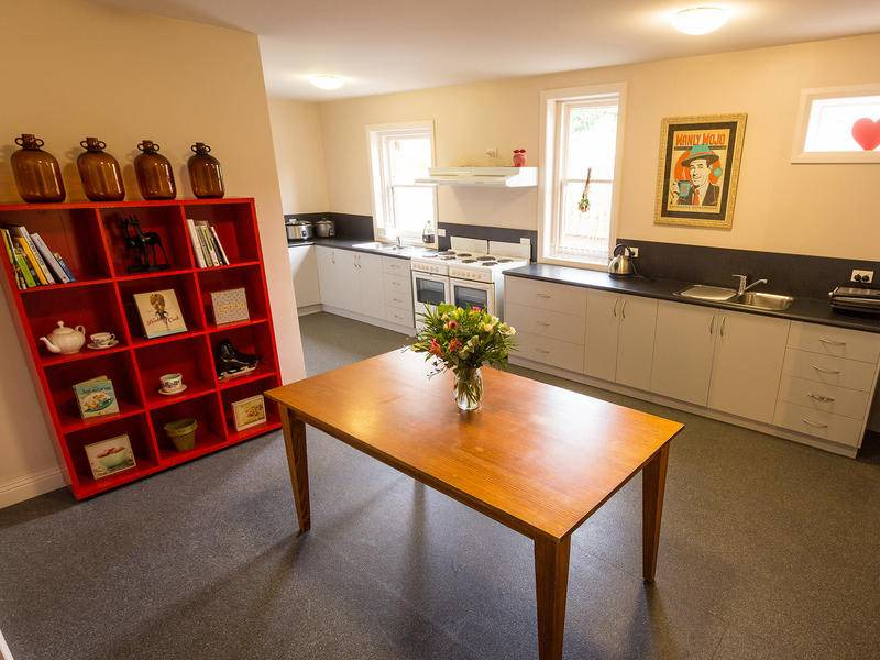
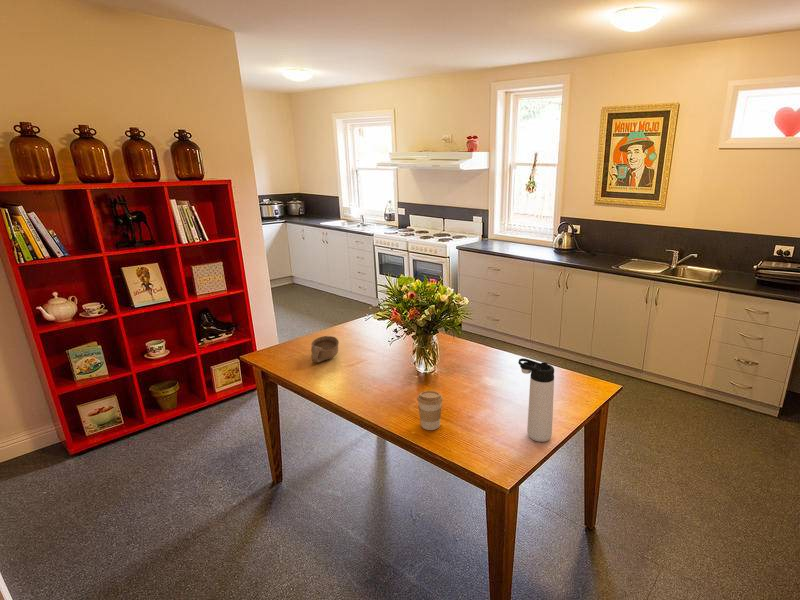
+ bowl [310,335,340,364]
+ coffee cup [416,390,444,431]
+ thermos bottle [517,357,555,443]
